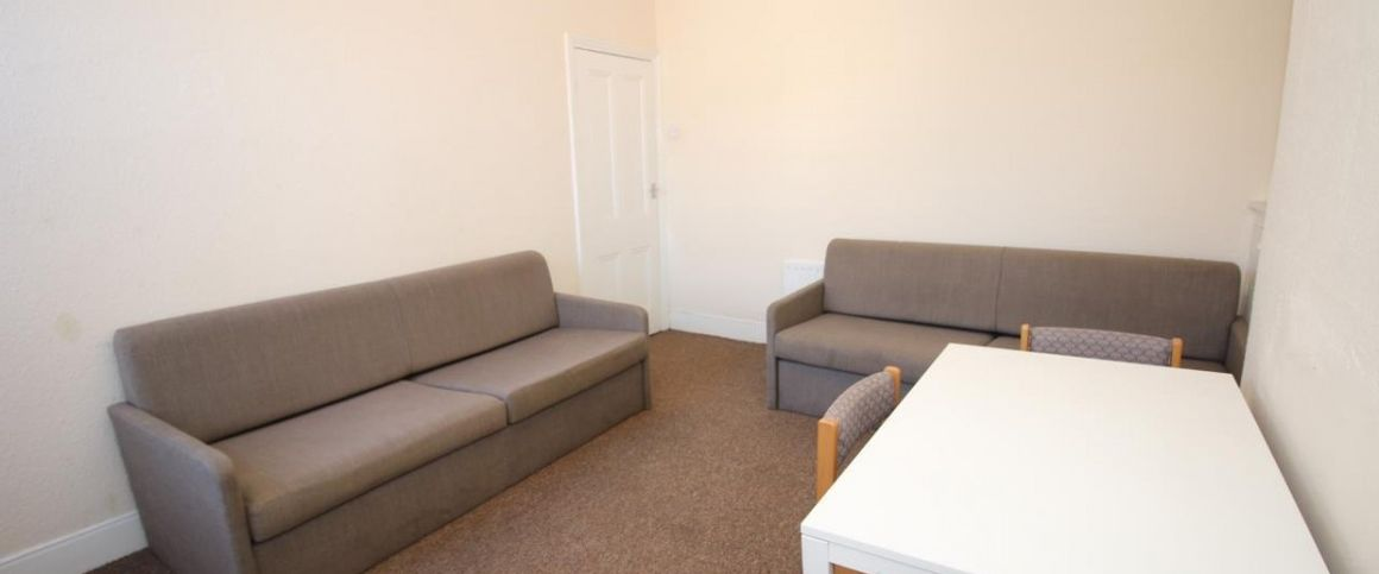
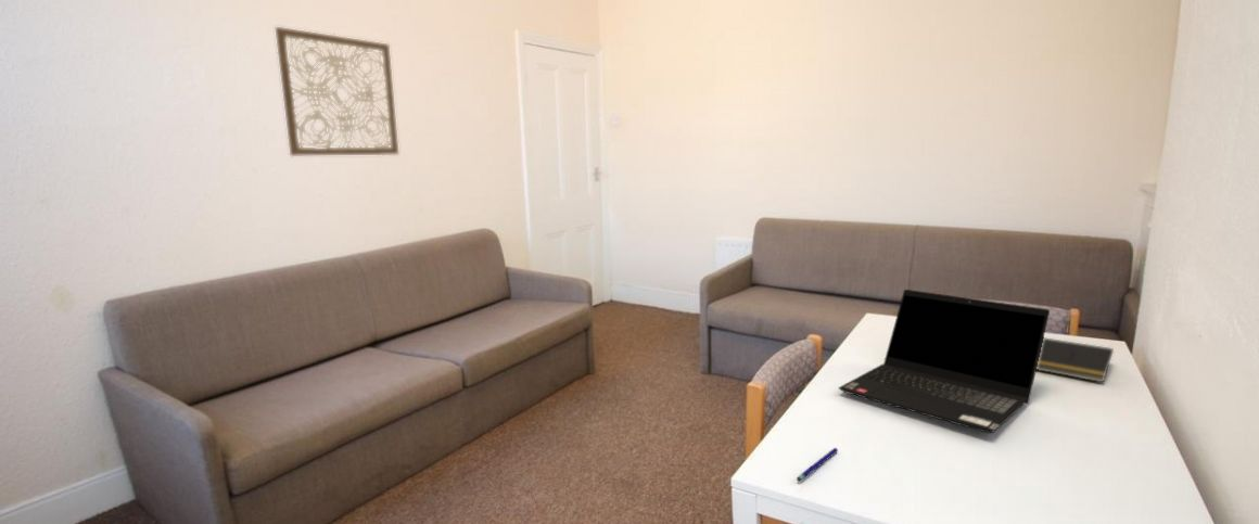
+ notepad [1037,336,1115,383]
+ laptop computer [838,289,1051,434]
+ pen [796,447,839,483]
+ wall art [275,26,399,157]
